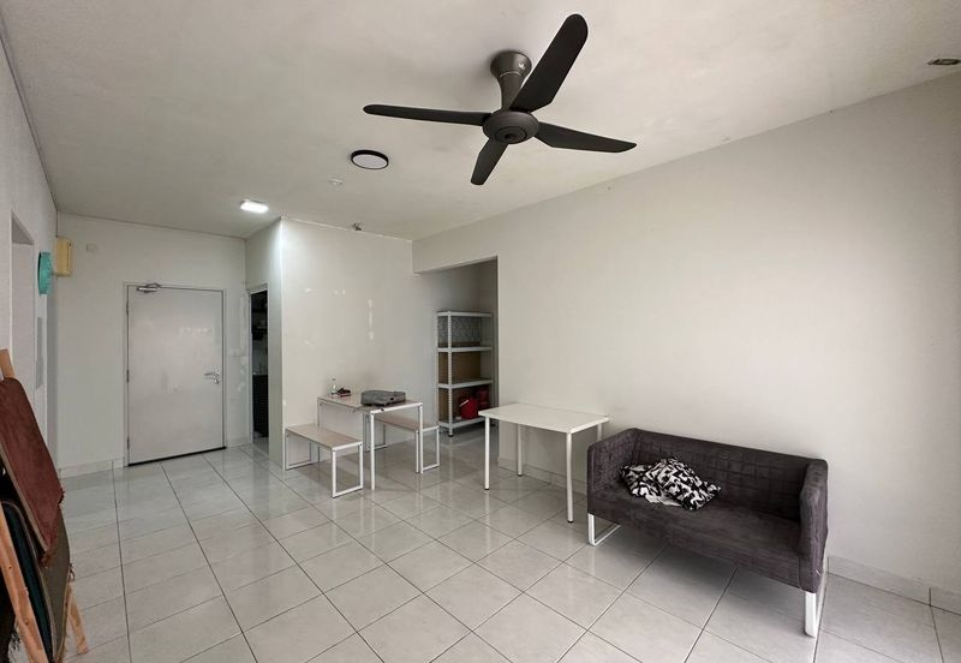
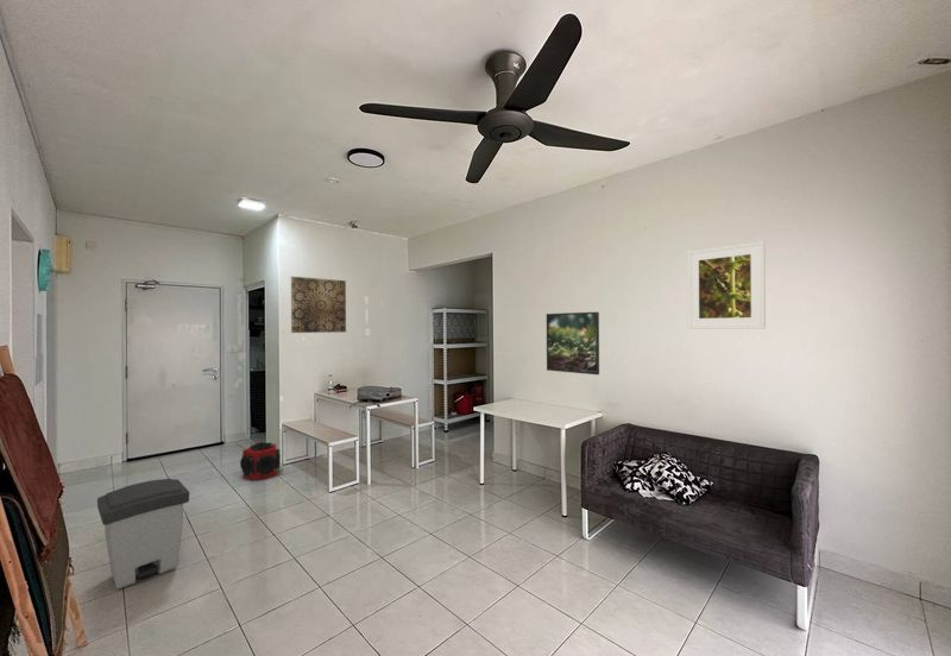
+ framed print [546,311,600,376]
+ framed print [686,240,767,330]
+ wall art [290,276,347,334]
+ speaker [239,441,282,481]
+ trash can [96,478,190,591]
